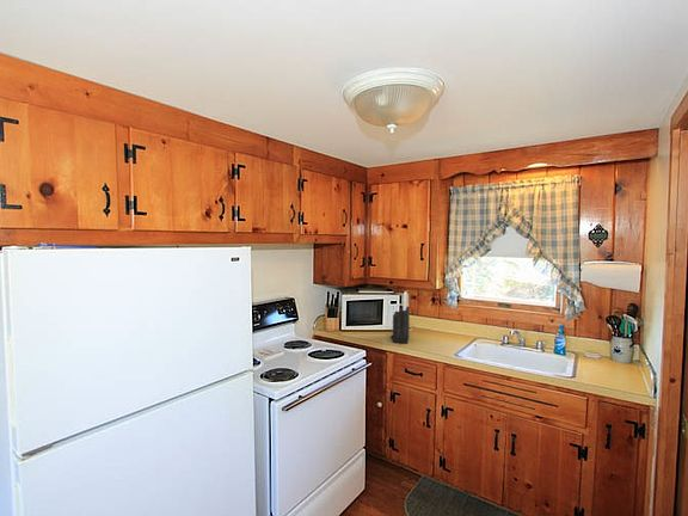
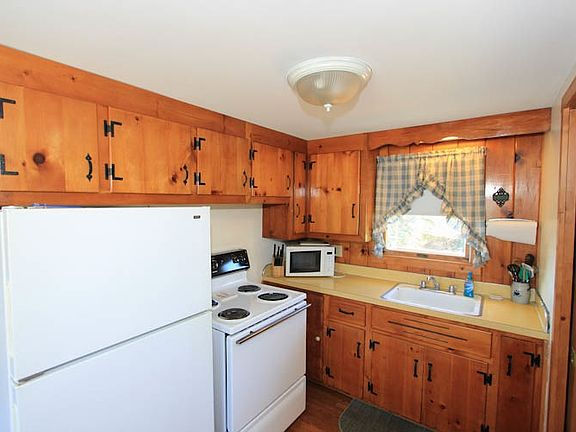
- knife block [389,290,411,344]
